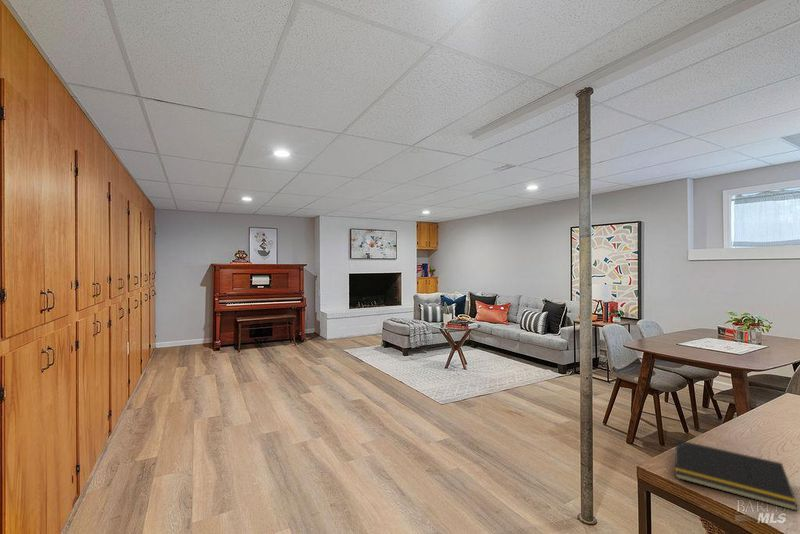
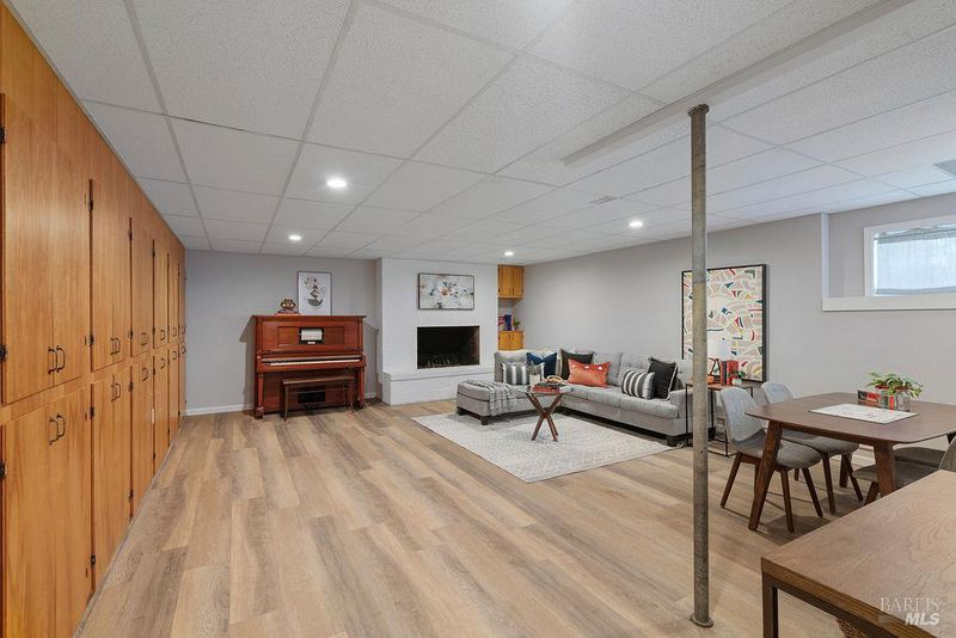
- notepad [672,438,799,512]
